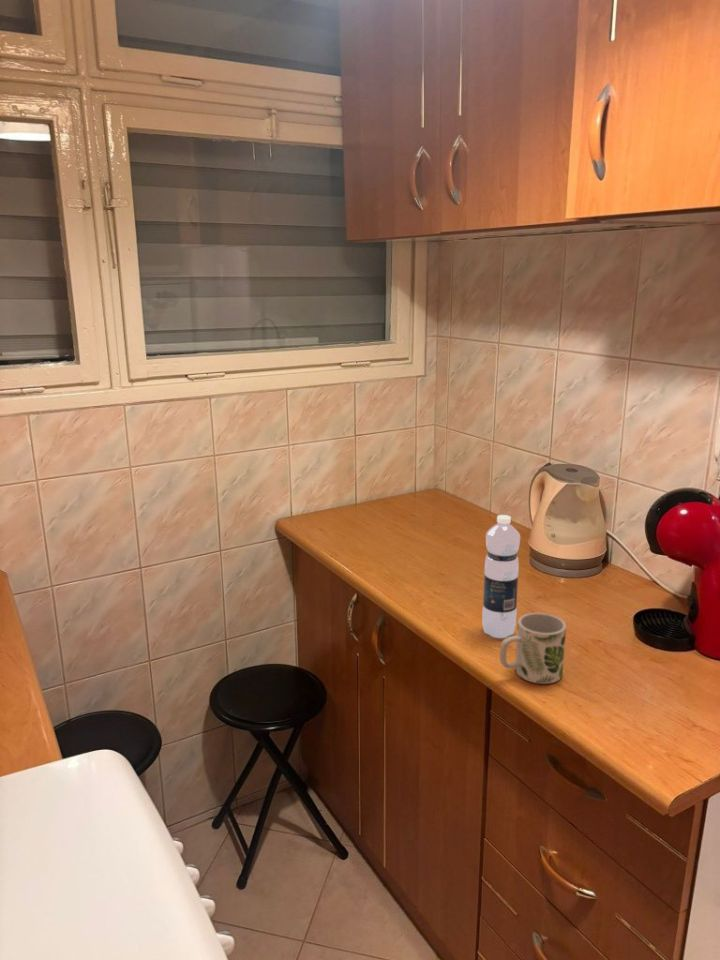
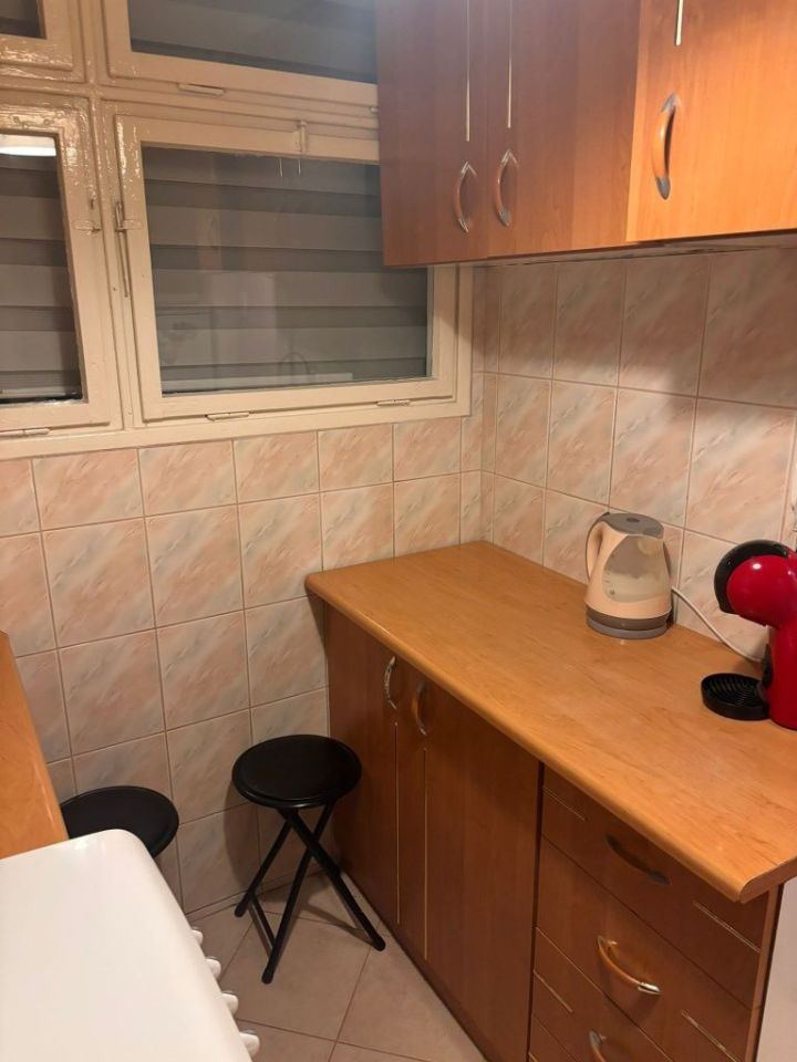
- mug [499,612,567,685]
- water bottle [481,514,521,639]
